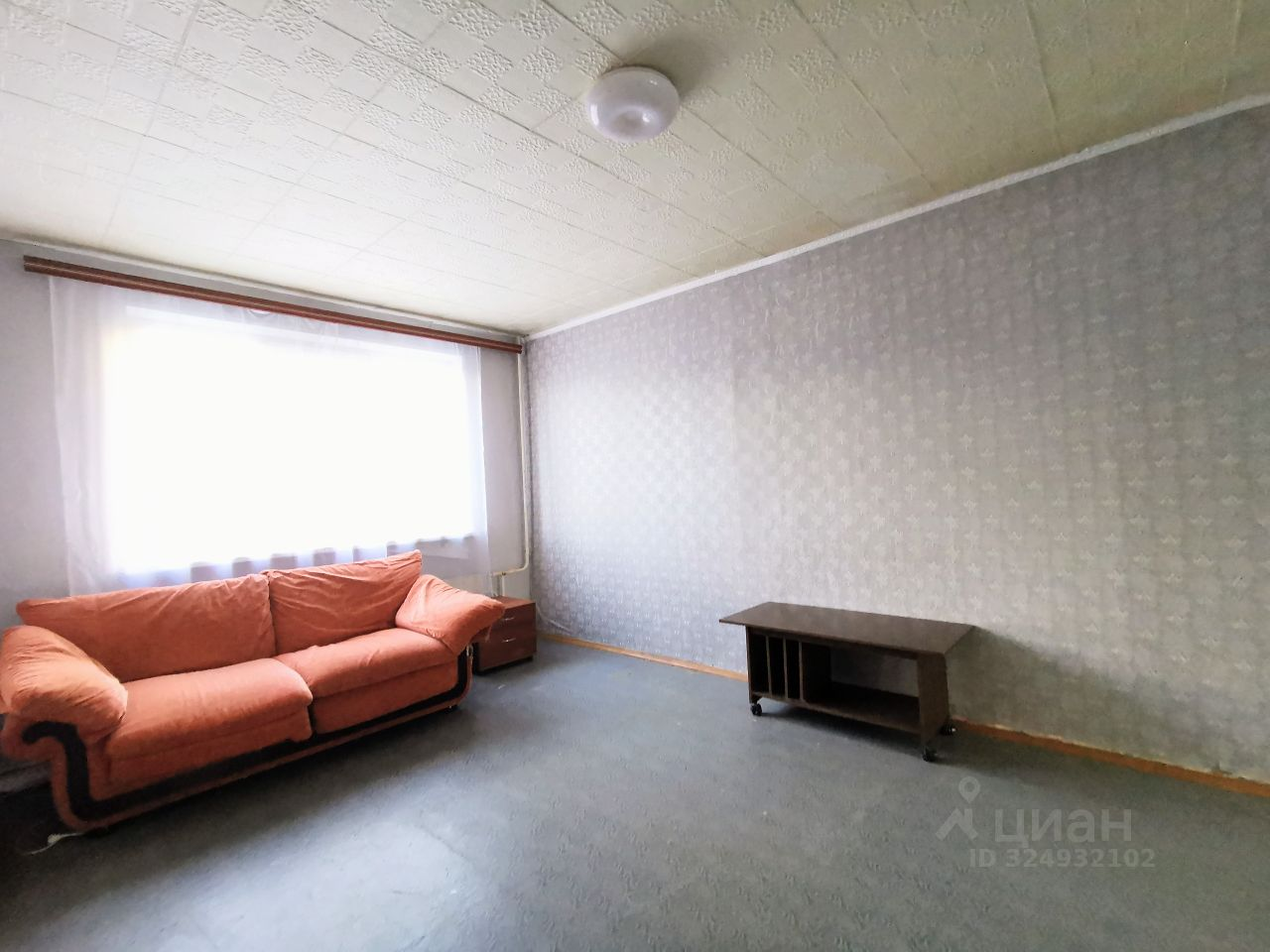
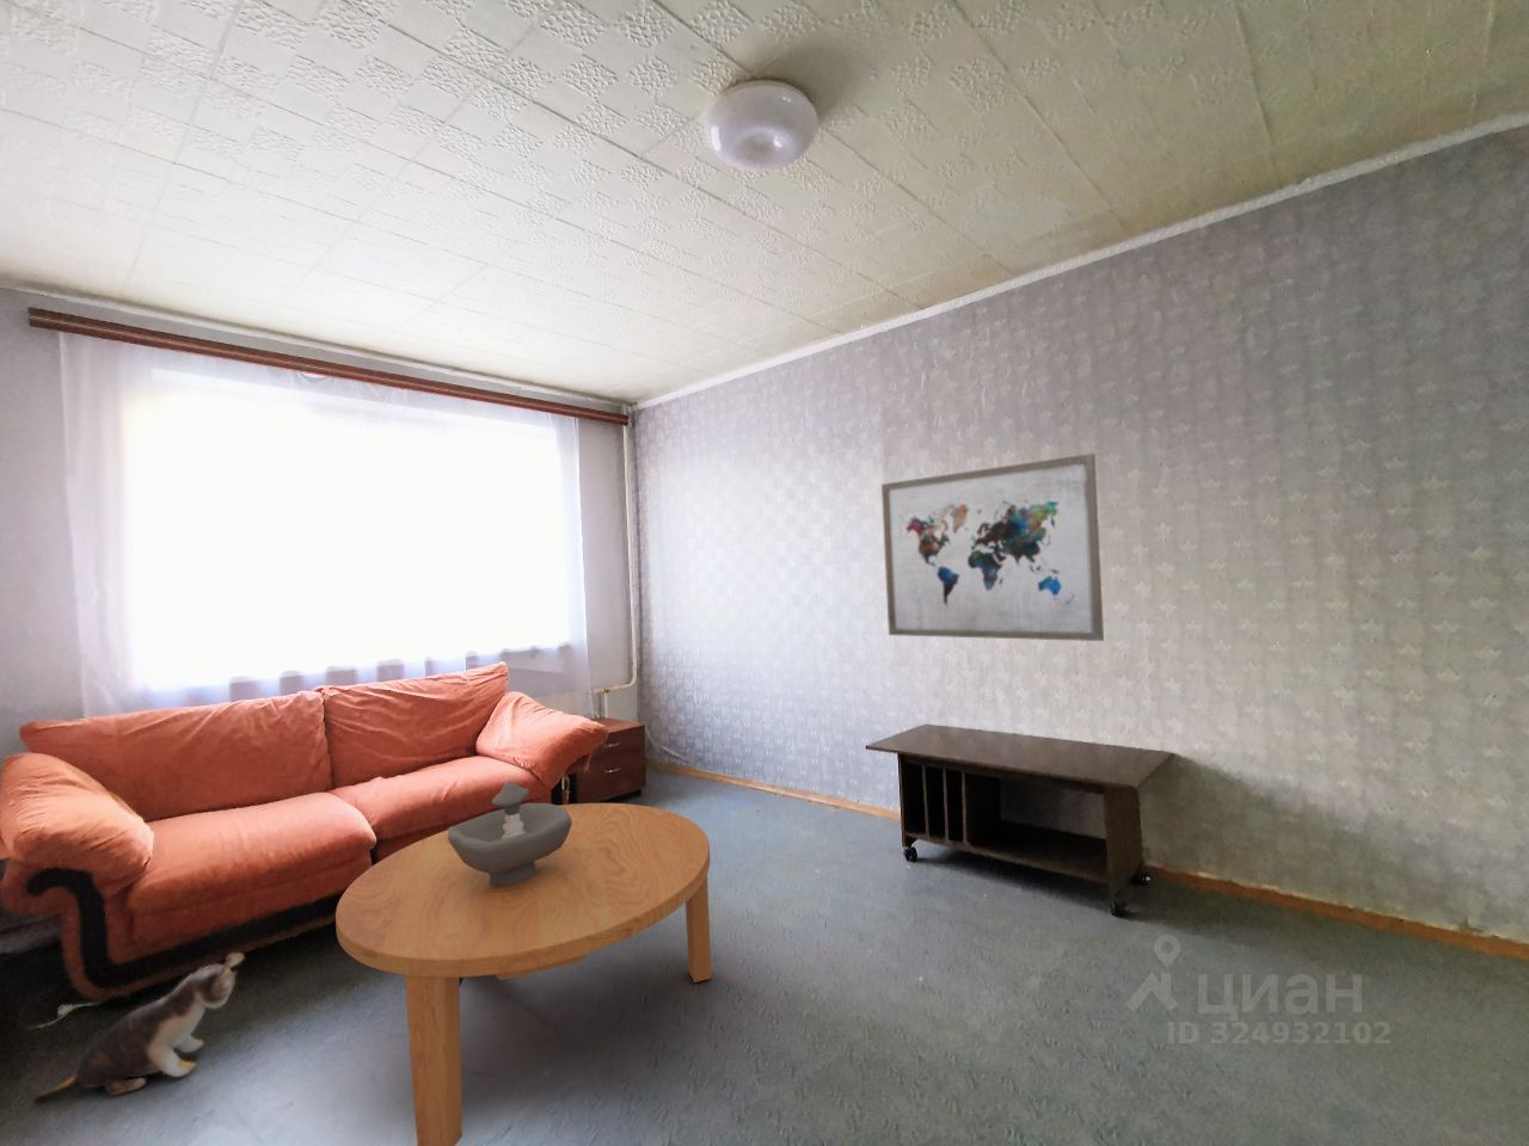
+ plush toy [31,951,244,1105]
+ decorative bowl [447,780,572,885]
+ wall art [880,453,1105,643]
+ coffee table [335,802,712,1146]
